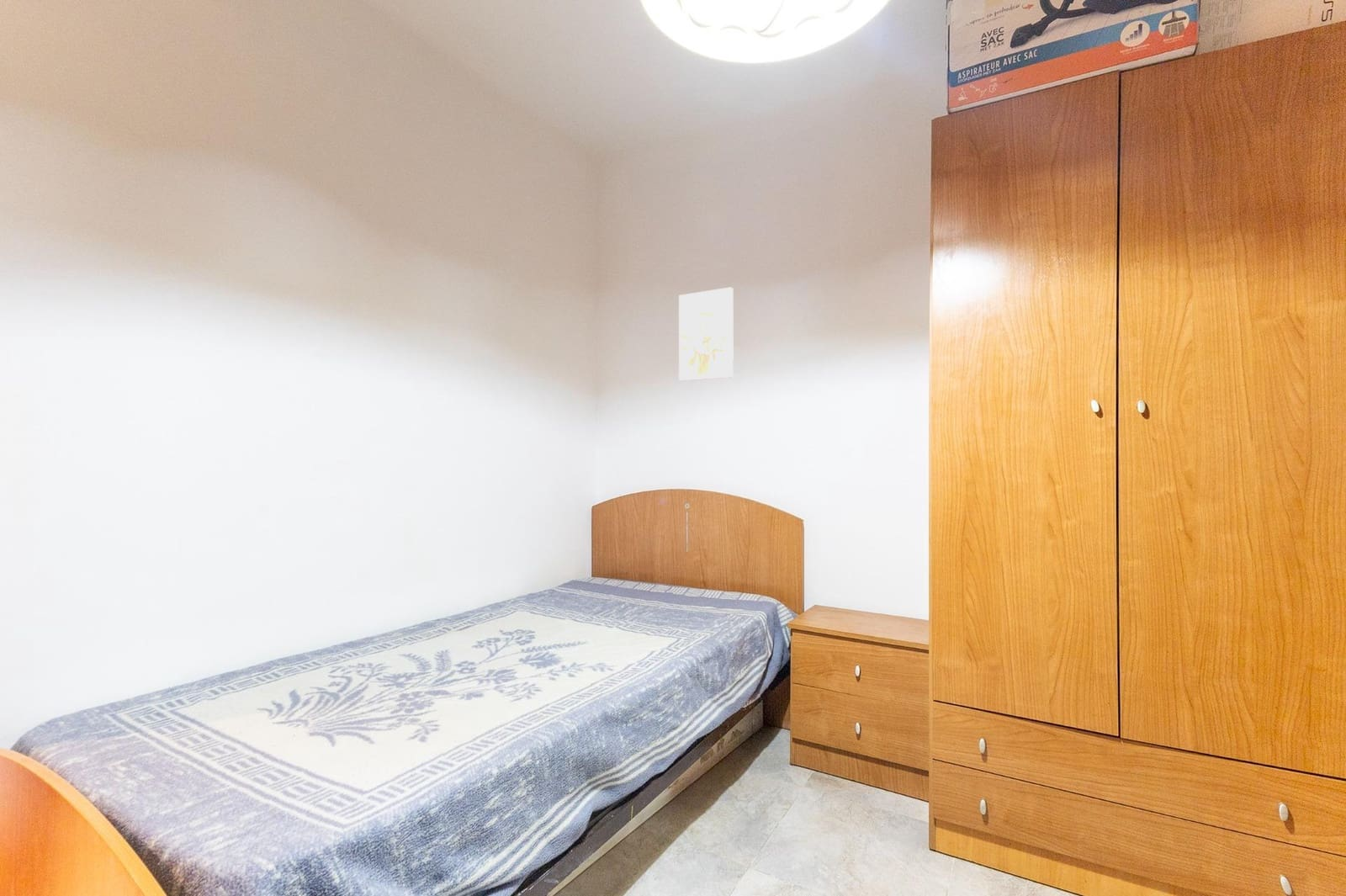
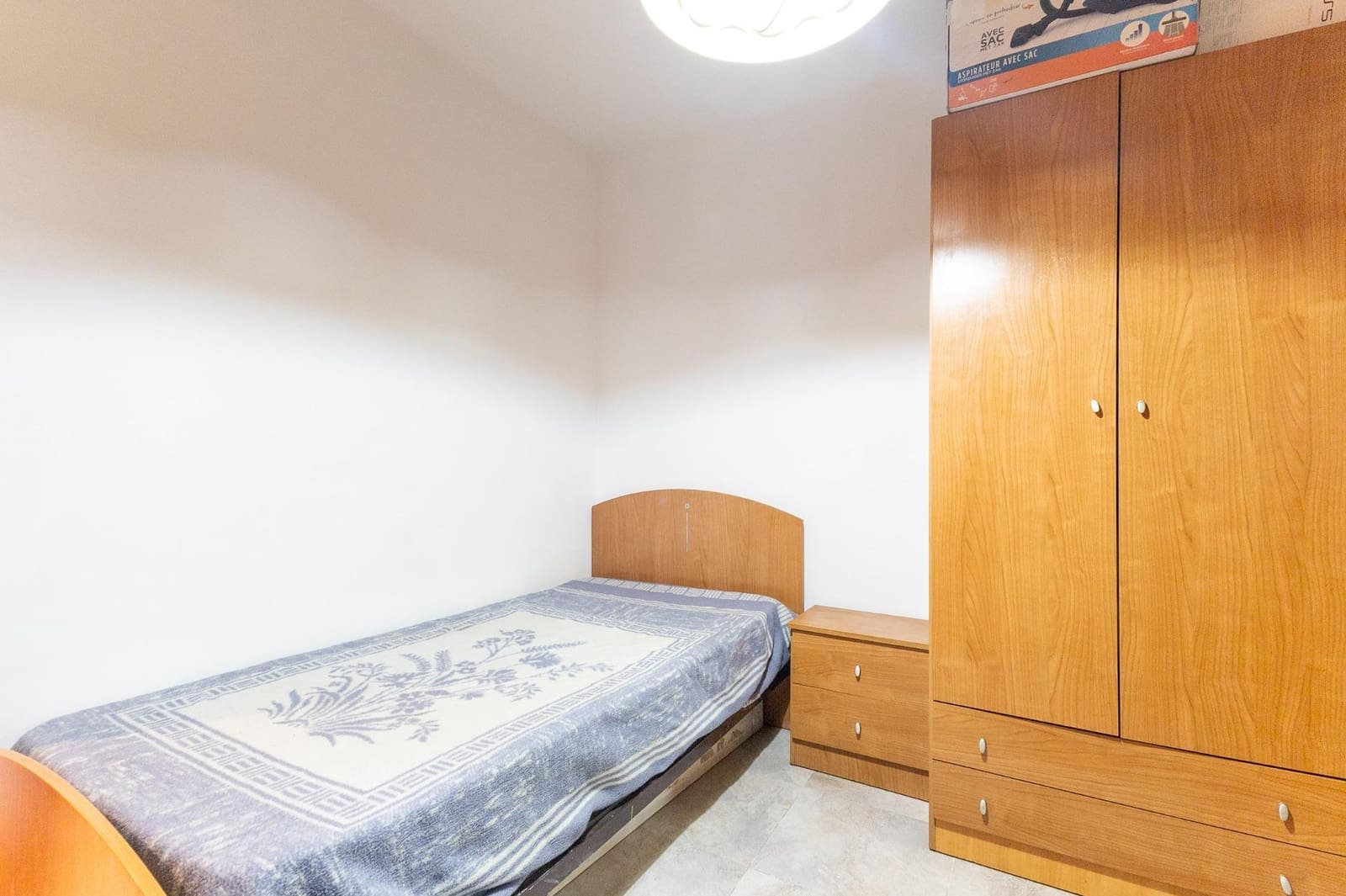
- wall art [678,286,734,381]
